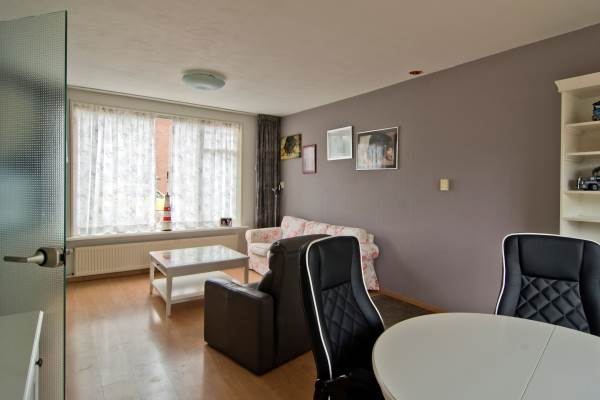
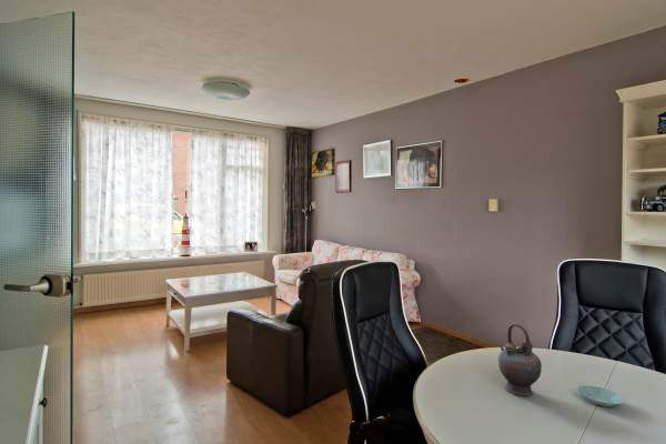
+ teapot [497,322,543,396]
+ saucer [576,384,625,407]
